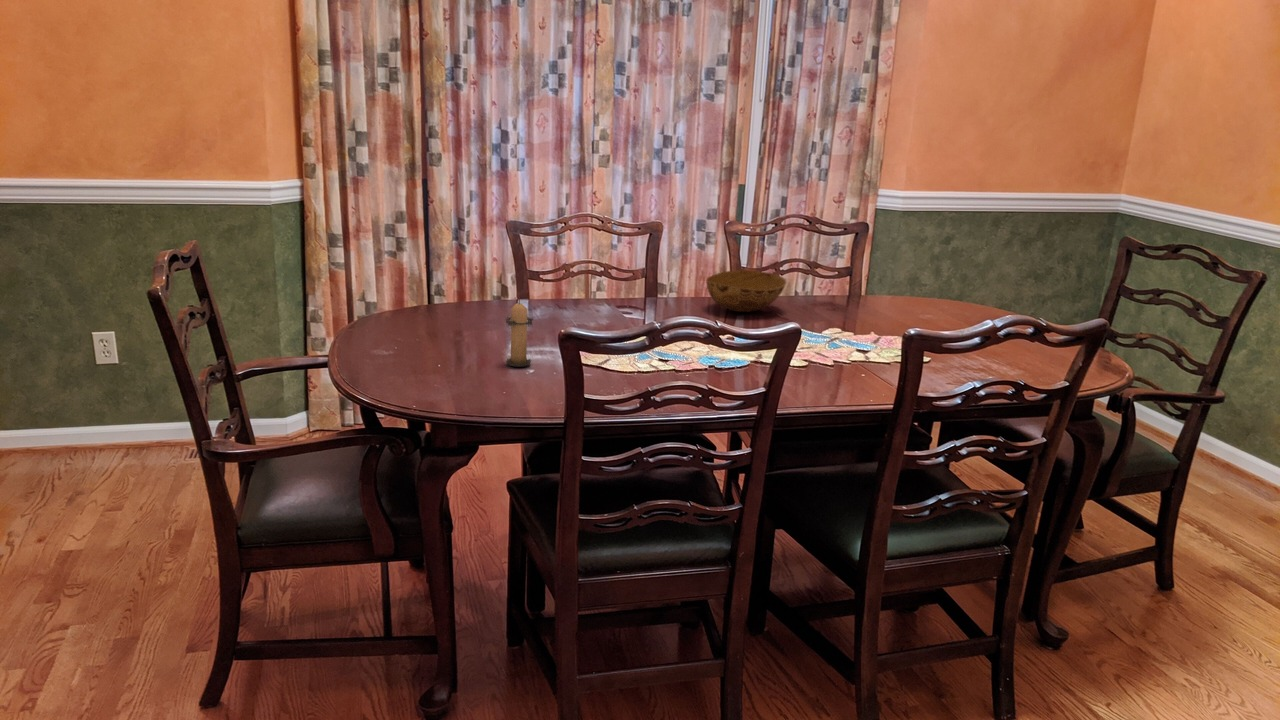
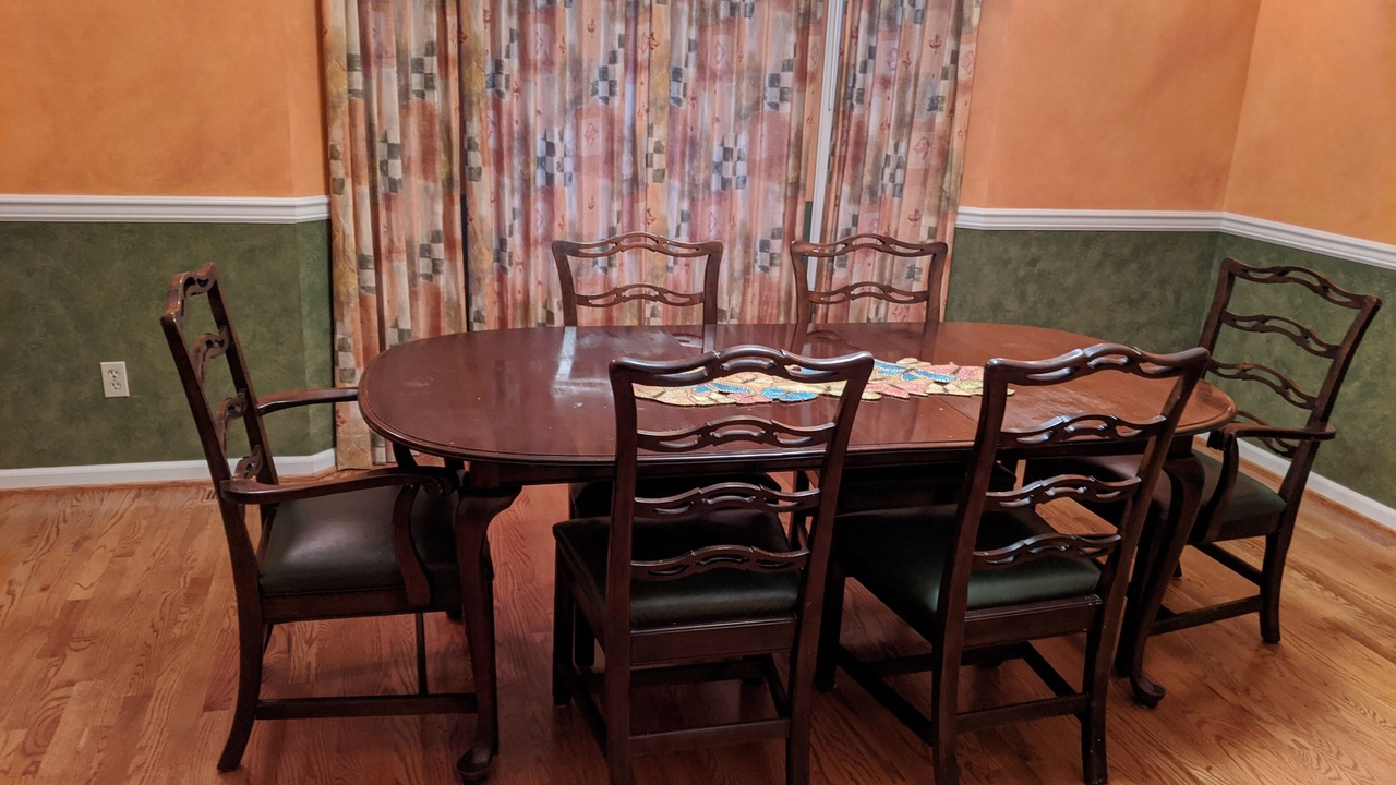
- candle [504,298,534,368]
- bowl [705,269,787,313]
